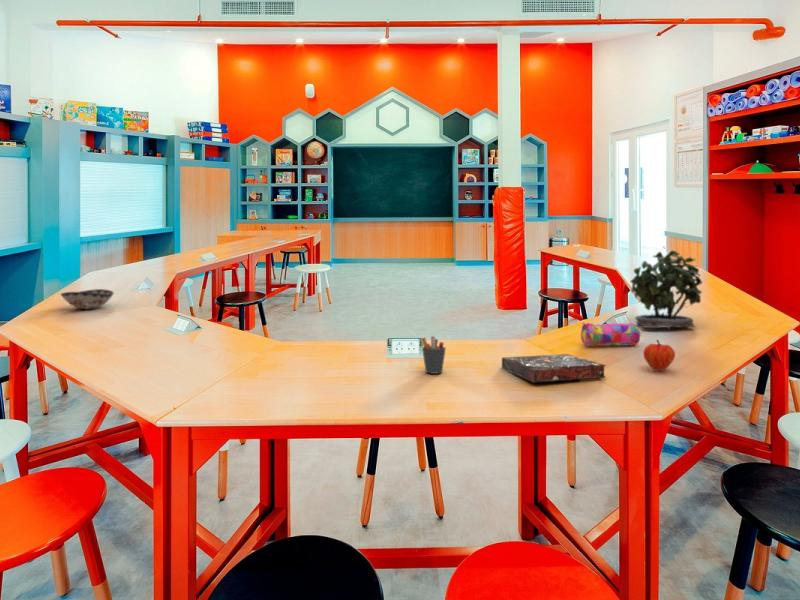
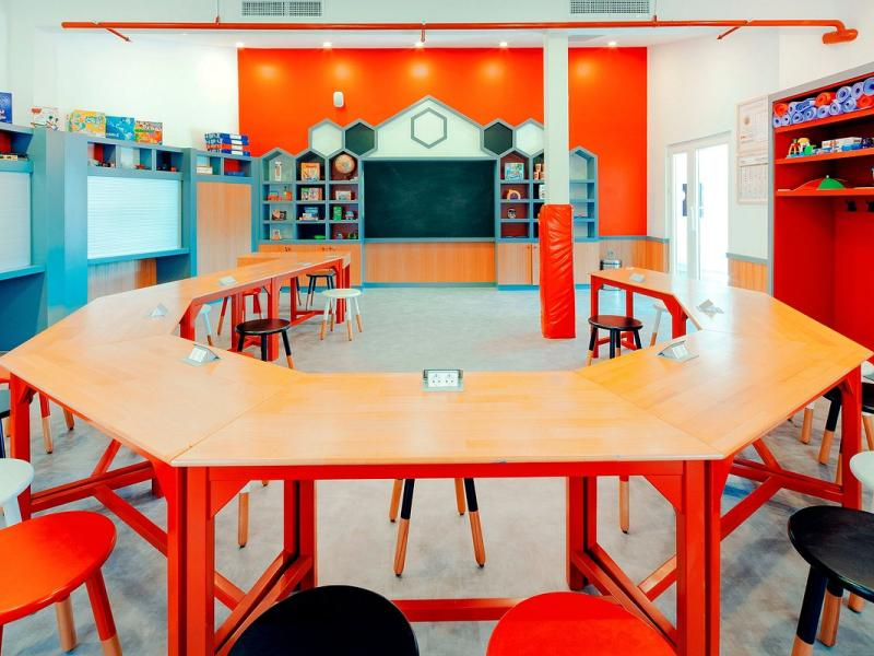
- pen holder [420,335,447,375]
- pencil case [580,321,641,347]
- book [501,353,607,383]
- decorative bowl [60,288,115,310]
- fruit [642,339,676,372]
- potted plant [630,245,703,329]
